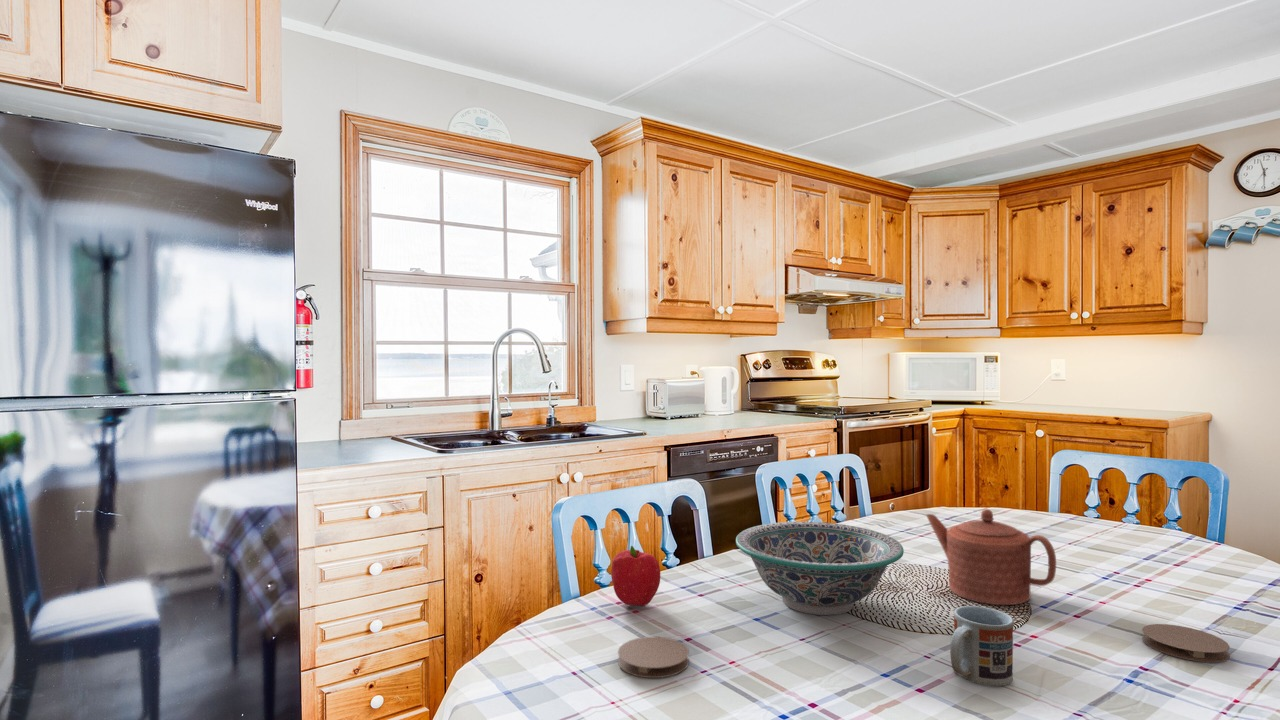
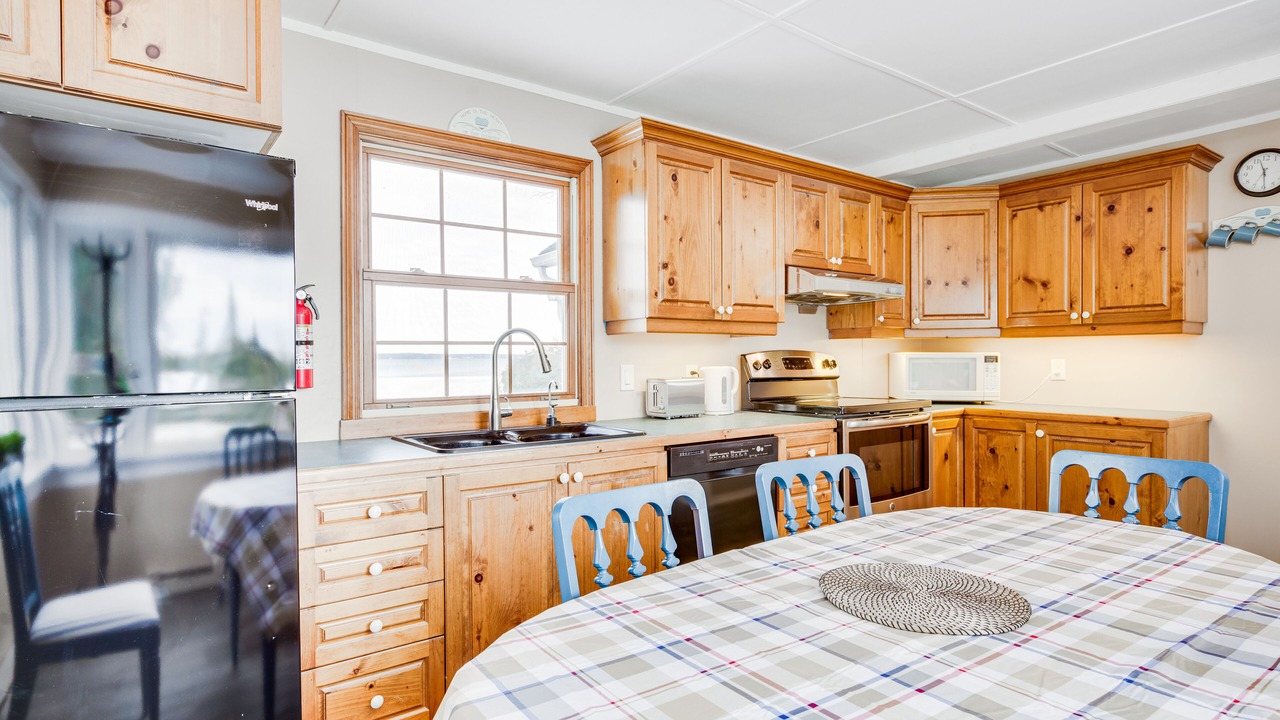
- fruit [610,545,661,607]
- decorative bowl [735,521,905,616]
- coaster [1141,623,1231,663]
- cup [949,605,1015,687]
- teapot [925,508,1057,606]
- coaster [617,636,690,679]
